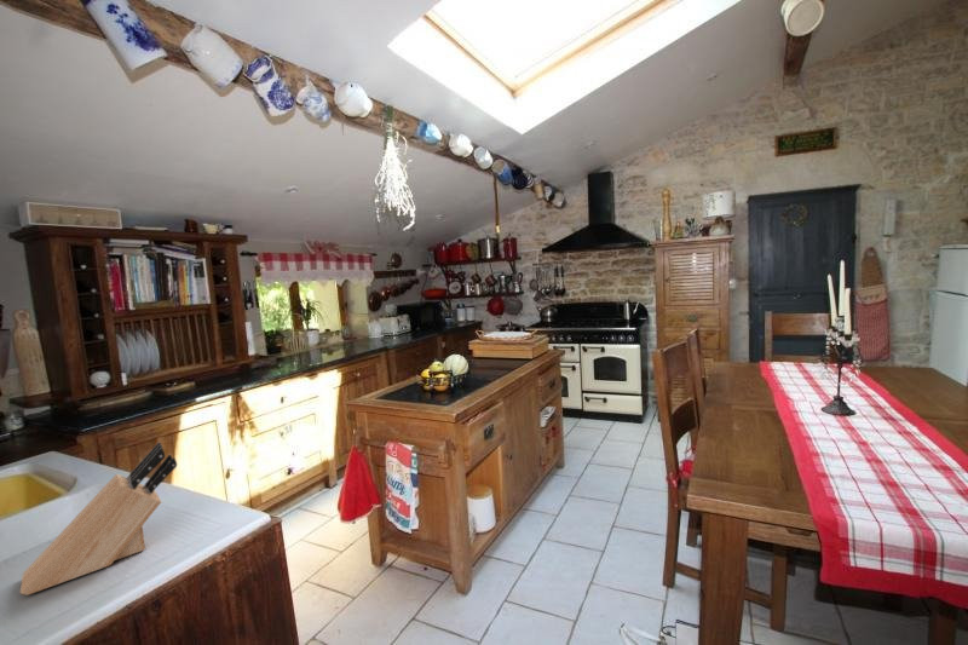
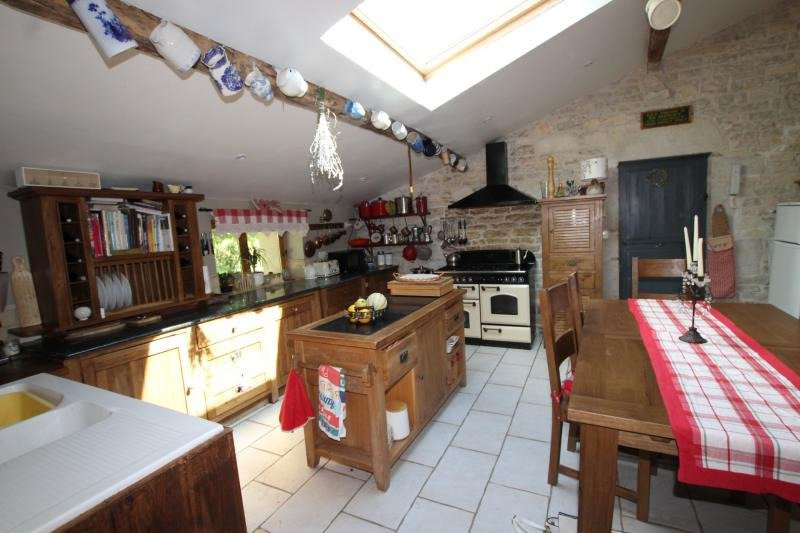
- knife block [19,440,178,597]
